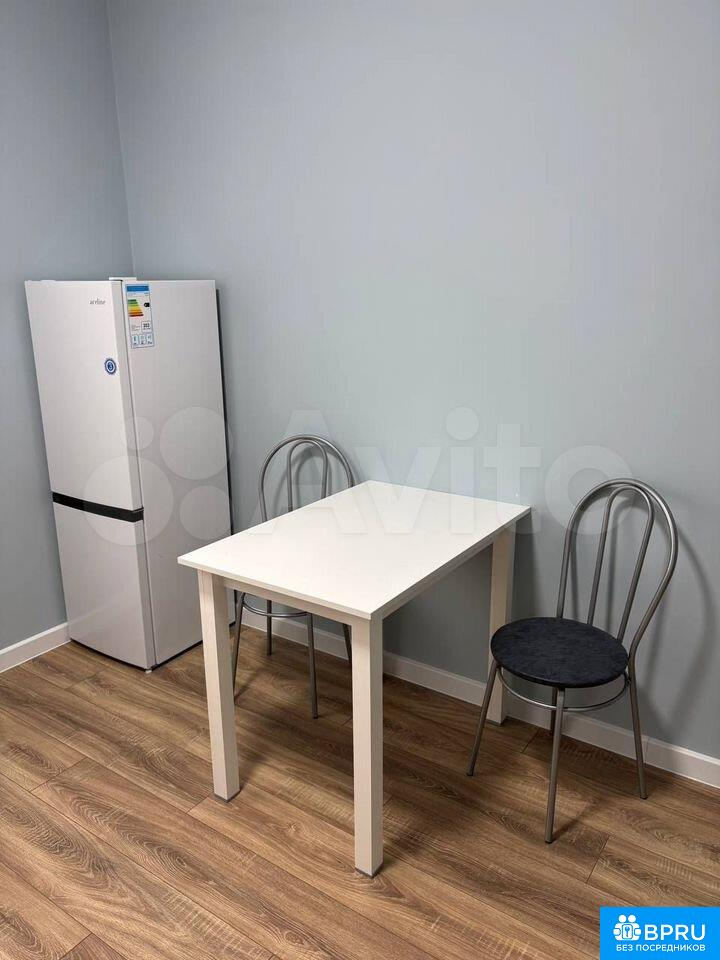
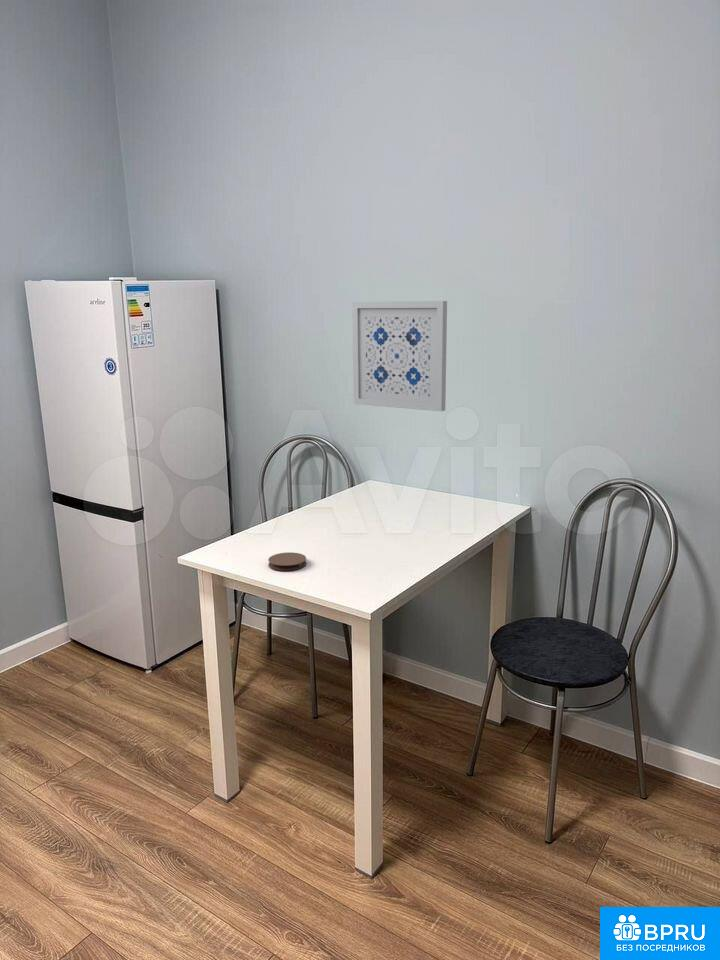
+ coaster [267,551,307,571]
+ wall art [351,300,448,412]
